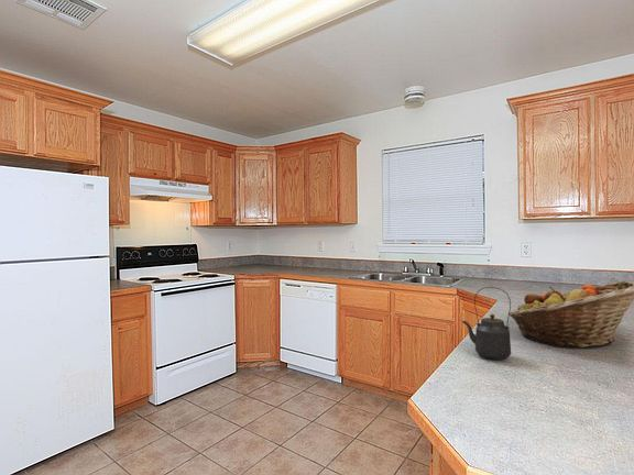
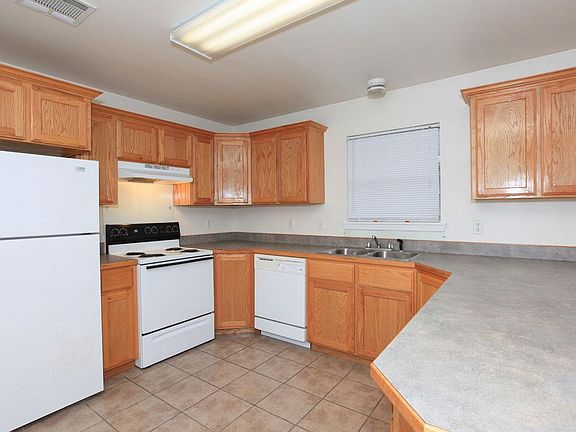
- kettle [461,286,512,361]
- fruit basket [509,280,634,349]
